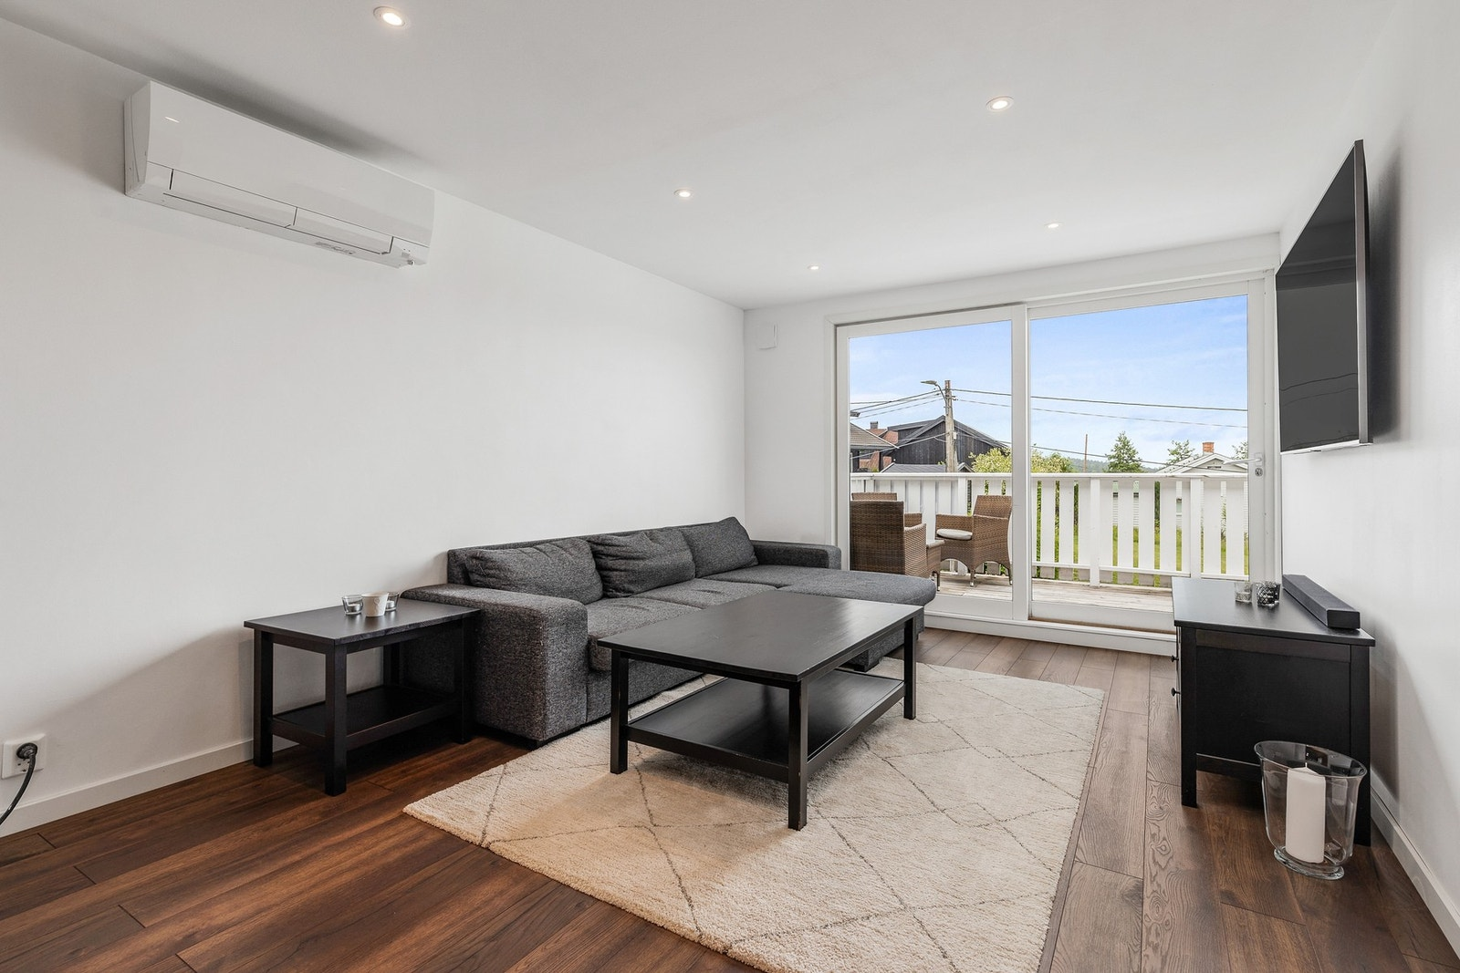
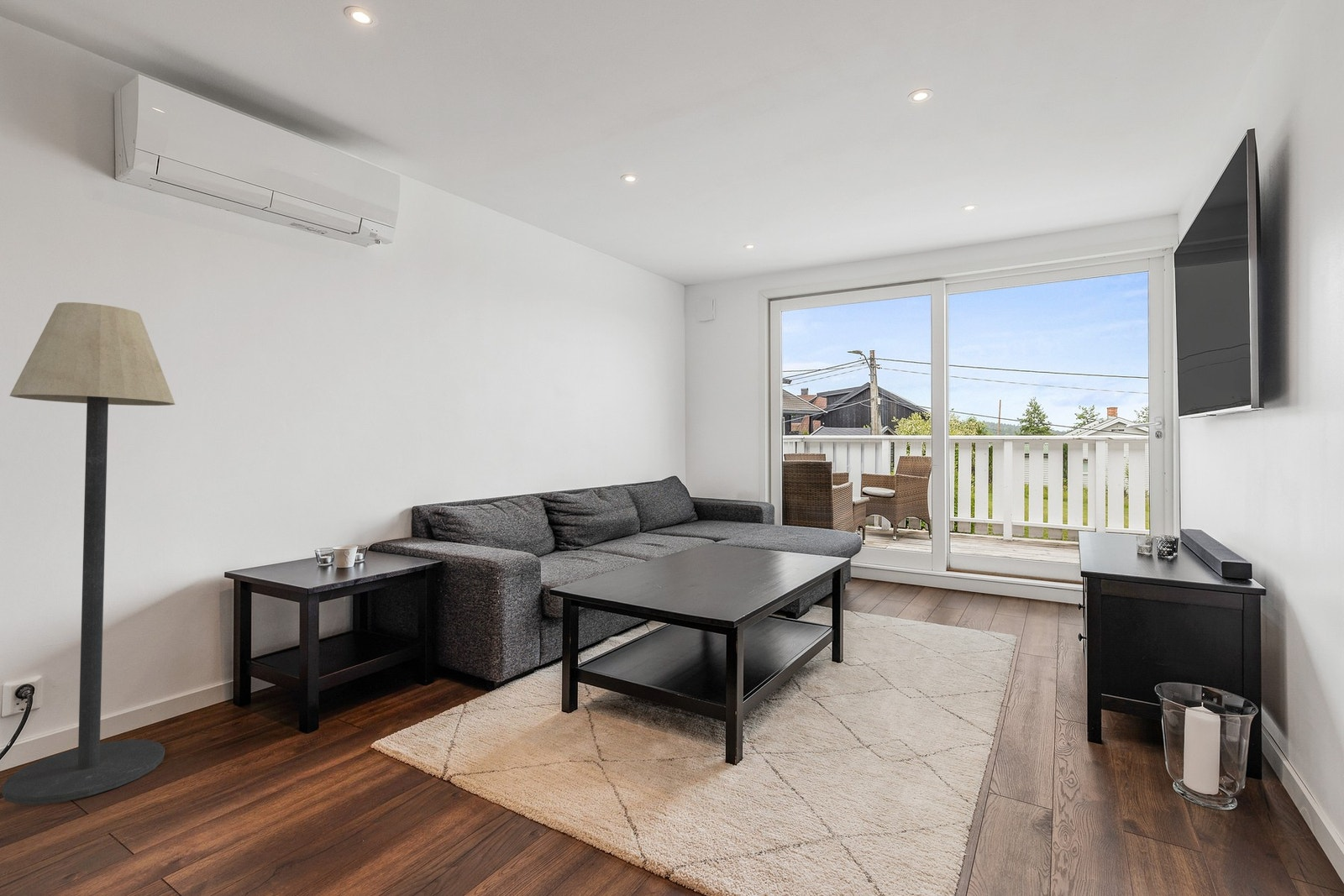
+ floor lamp [2,301,176,805]
